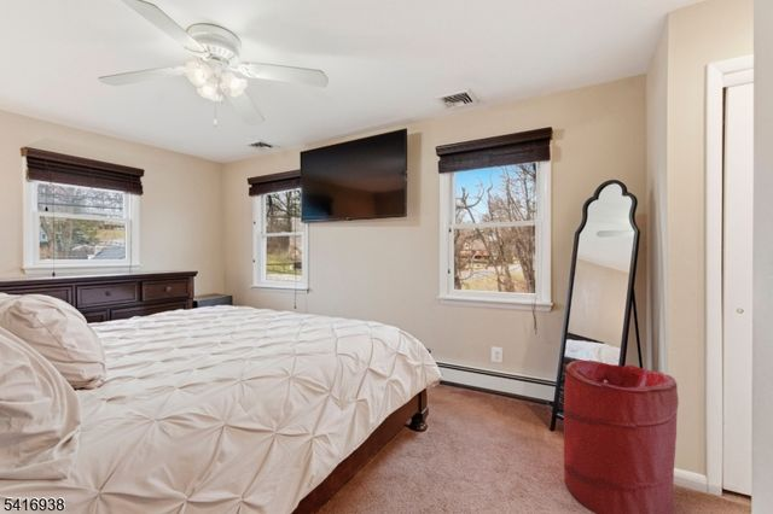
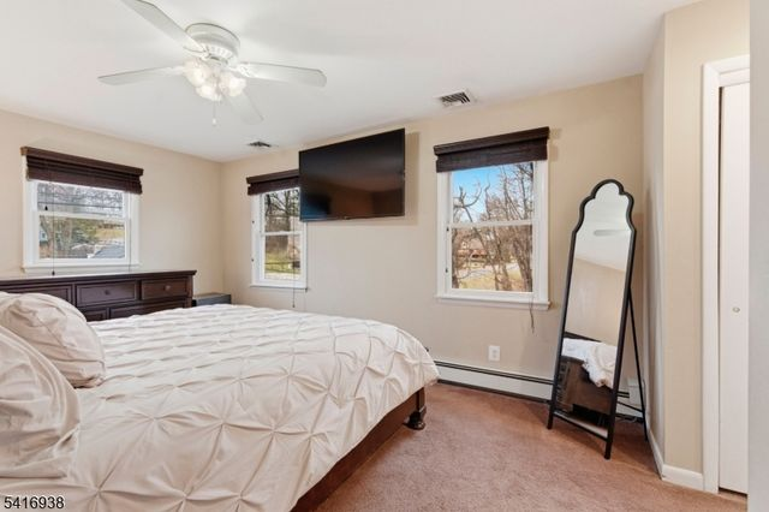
- laundry hamper [563,360,680,514]
